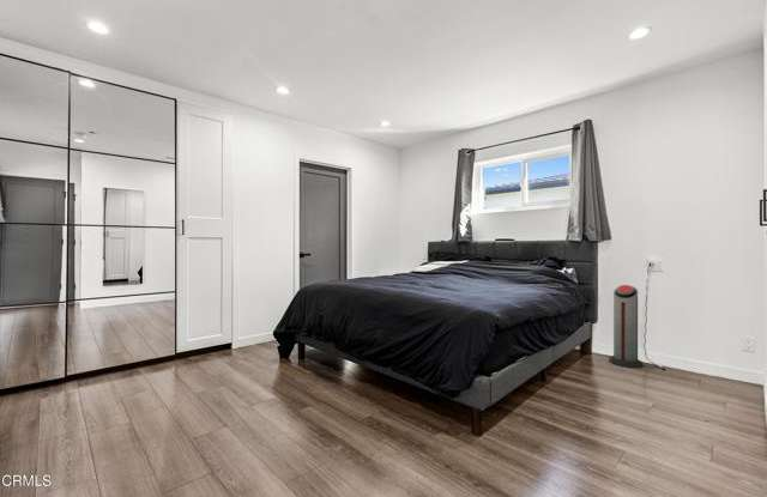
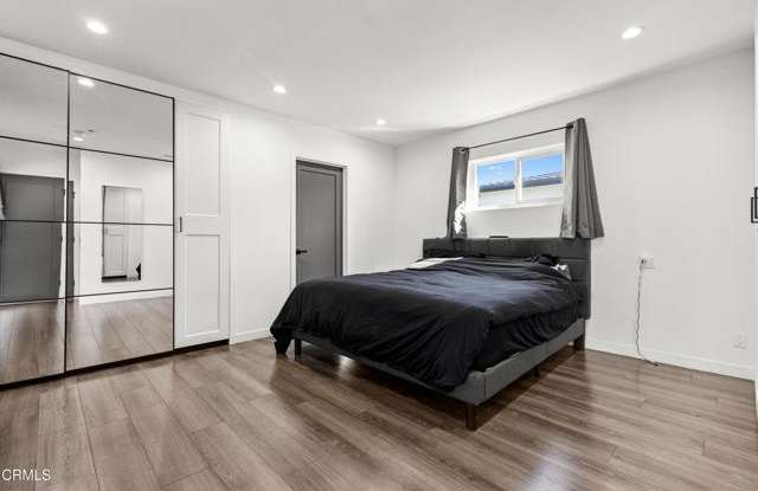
- air purifier [608,284,645,369]
